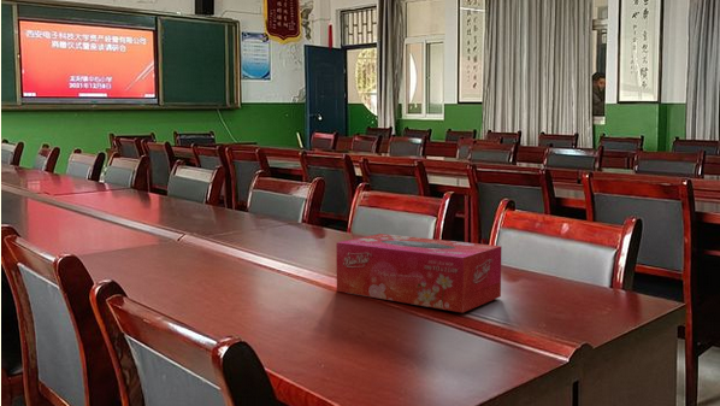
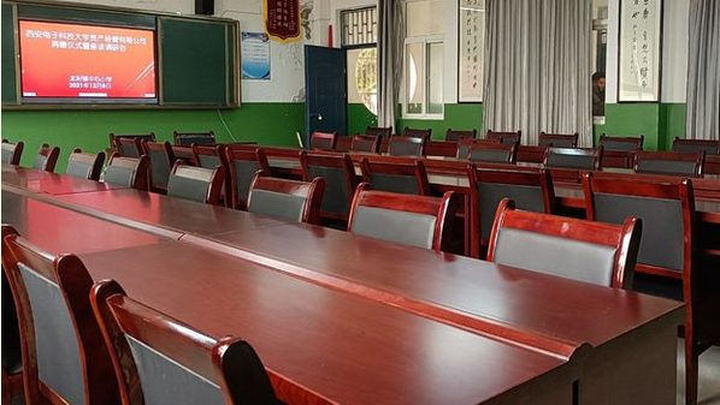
- tissue box [335,233,503,313]
